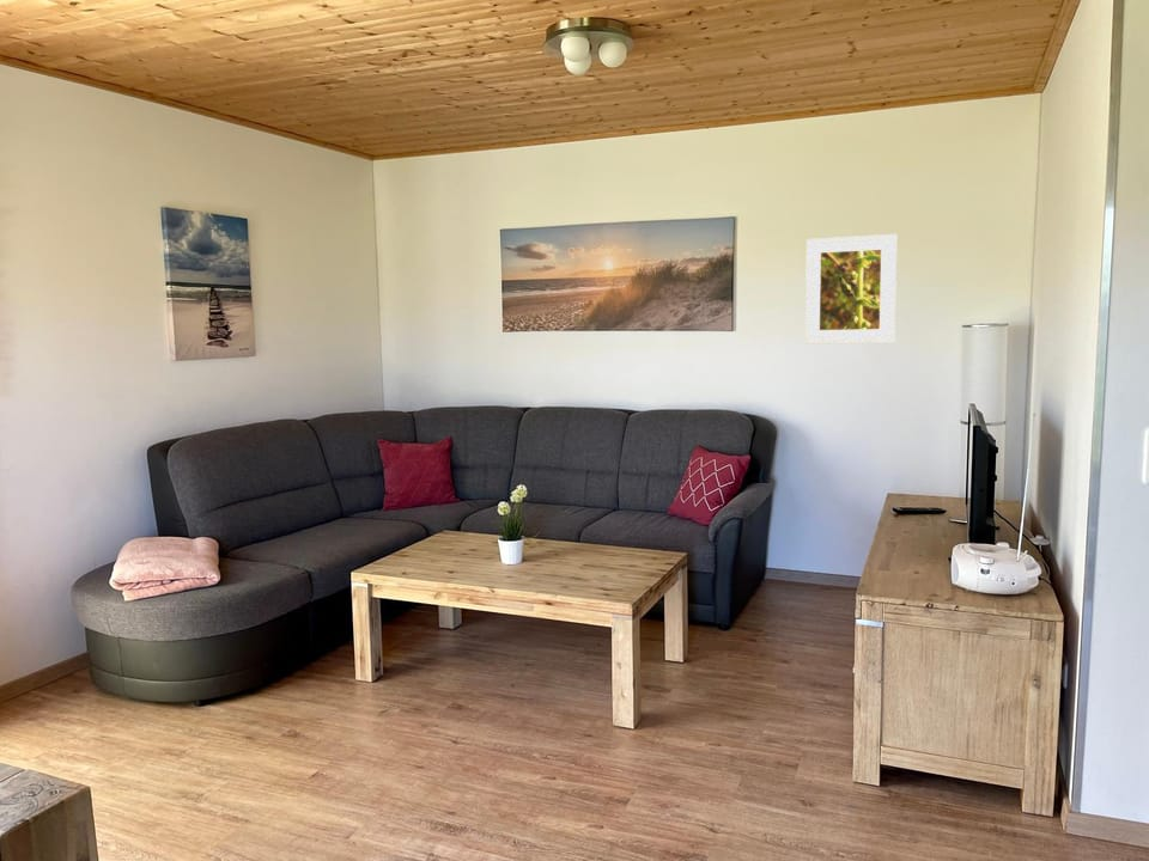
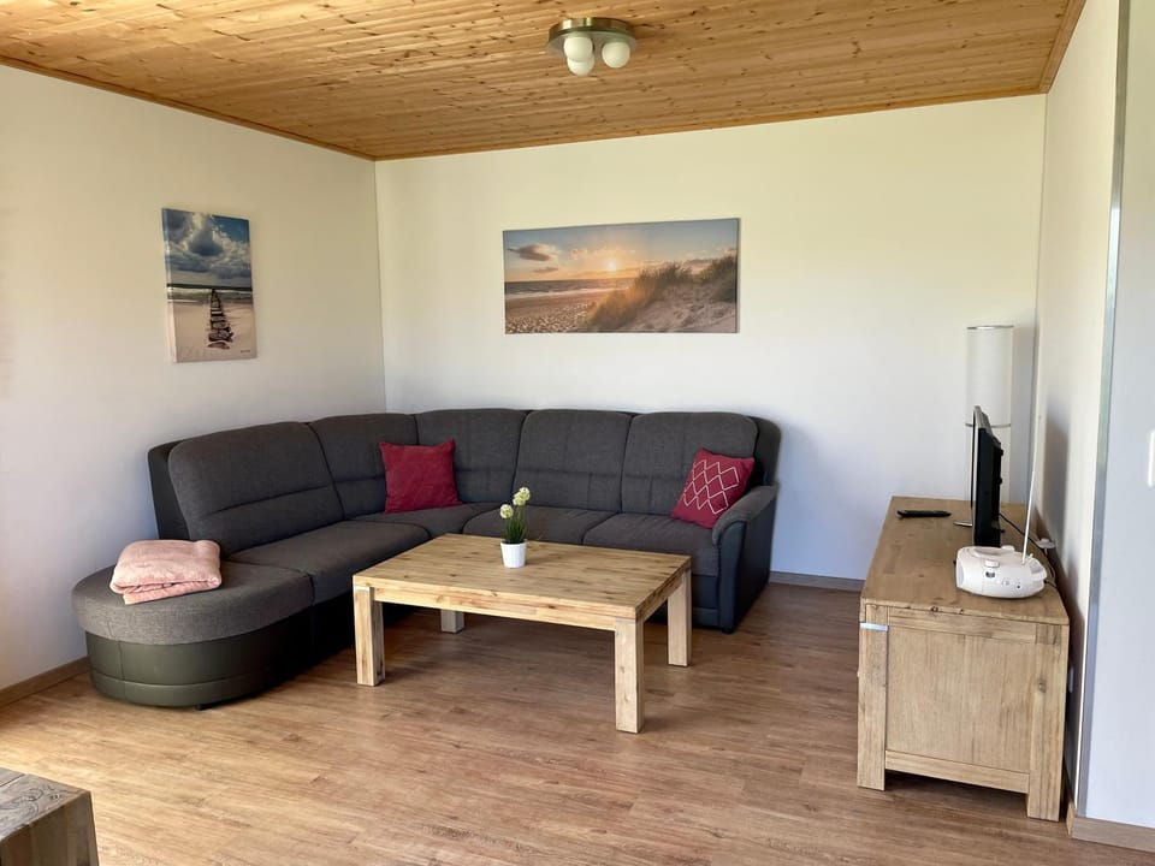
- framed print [804,233,898,346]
